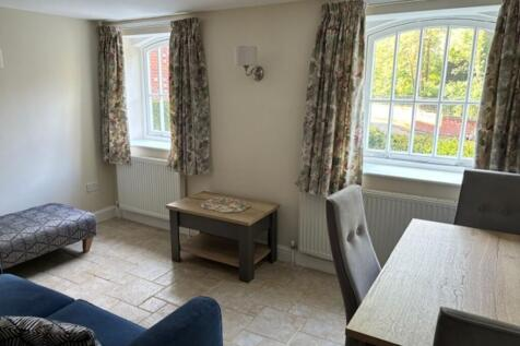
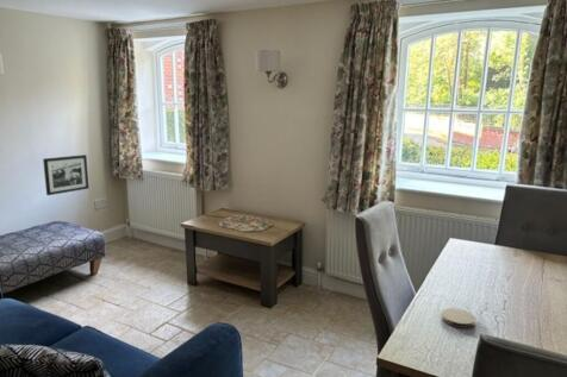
+ picture frame [42,153,91,196]
+ coaster [440,307,476,329]
